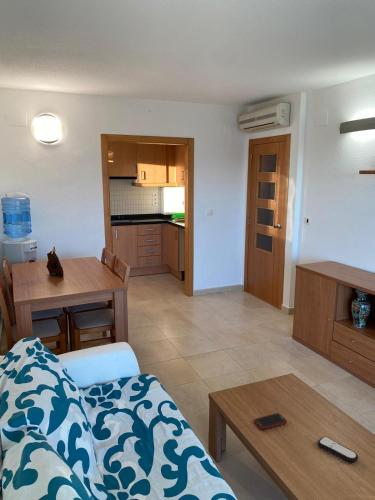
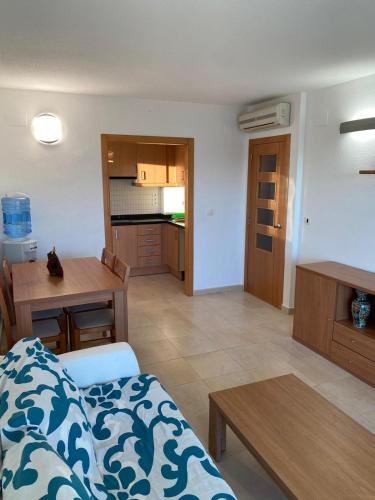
- cell phone [253,412,288,431]
- remote control [317,436,359,464]
